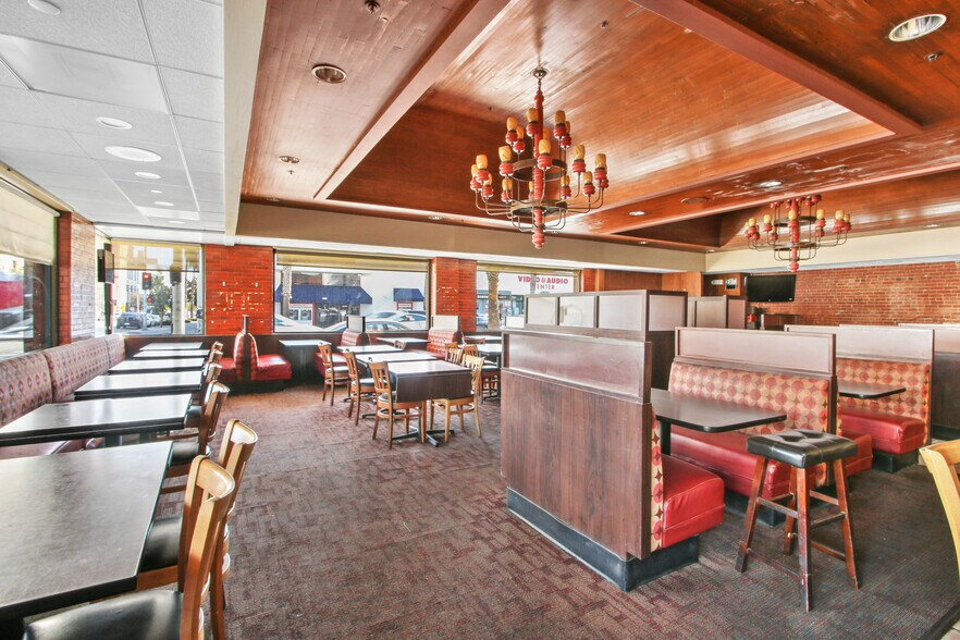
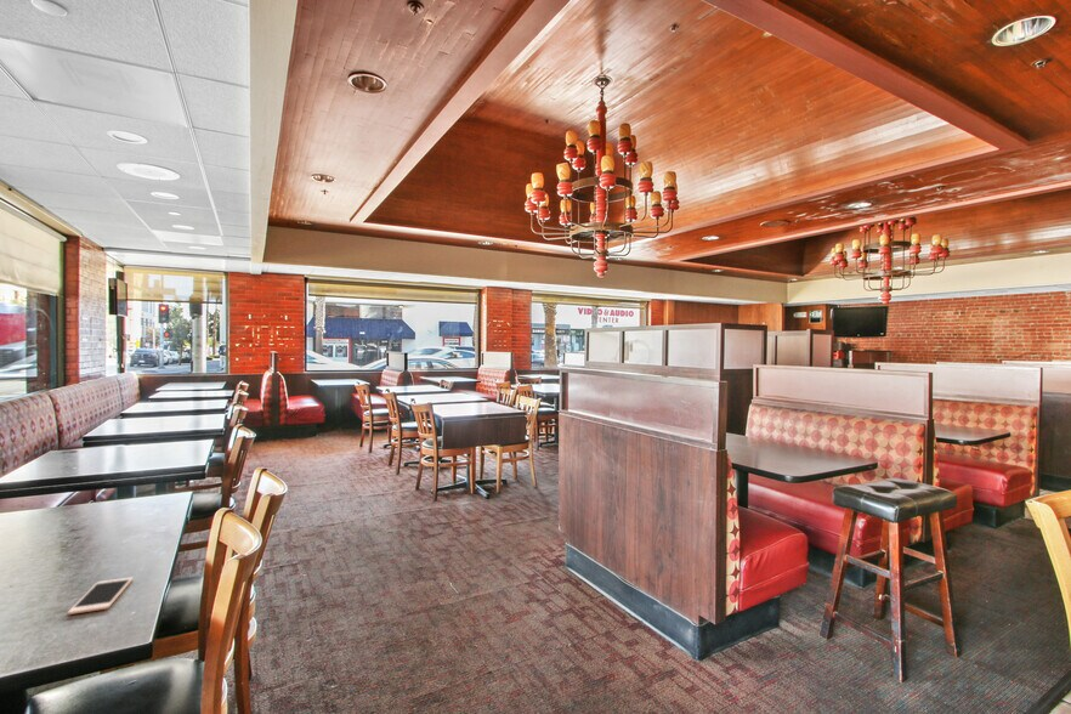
+ cell phone [67,577,134,616]
